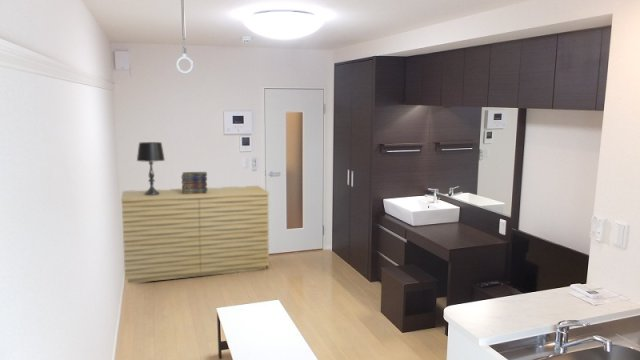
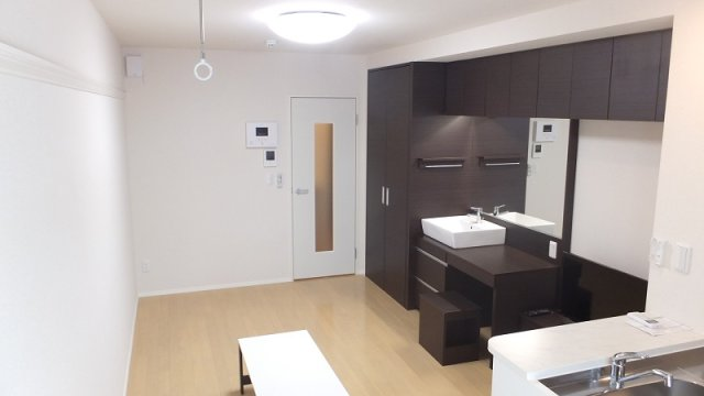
- table lamp [136,141,166,195]
- book stack [181,171,208,194]
- sideboard [120,185,270,284]
